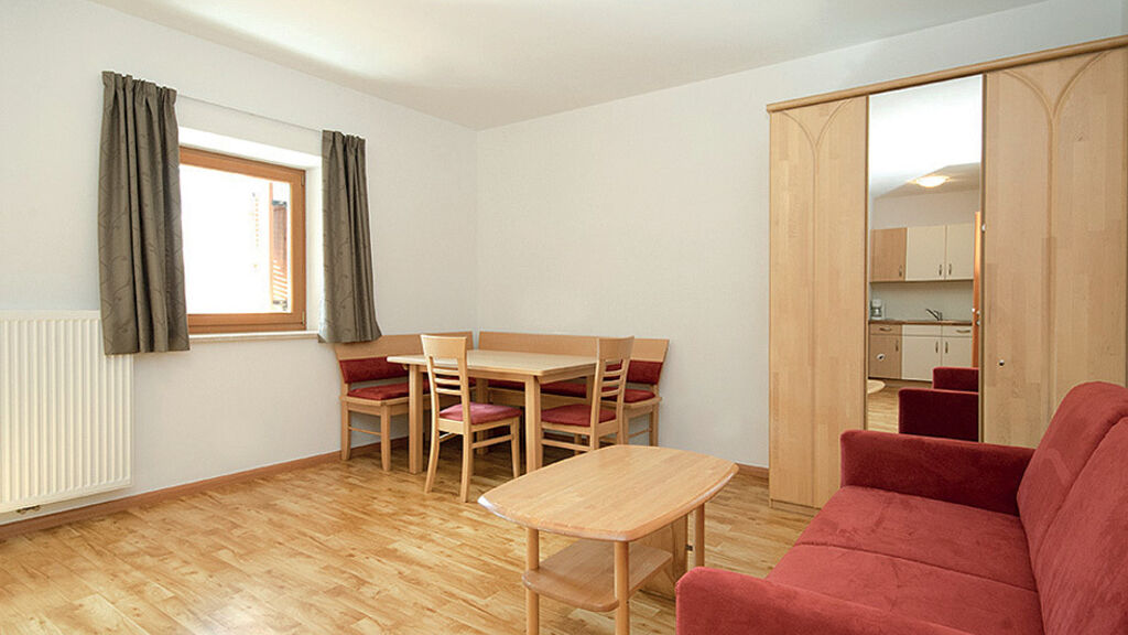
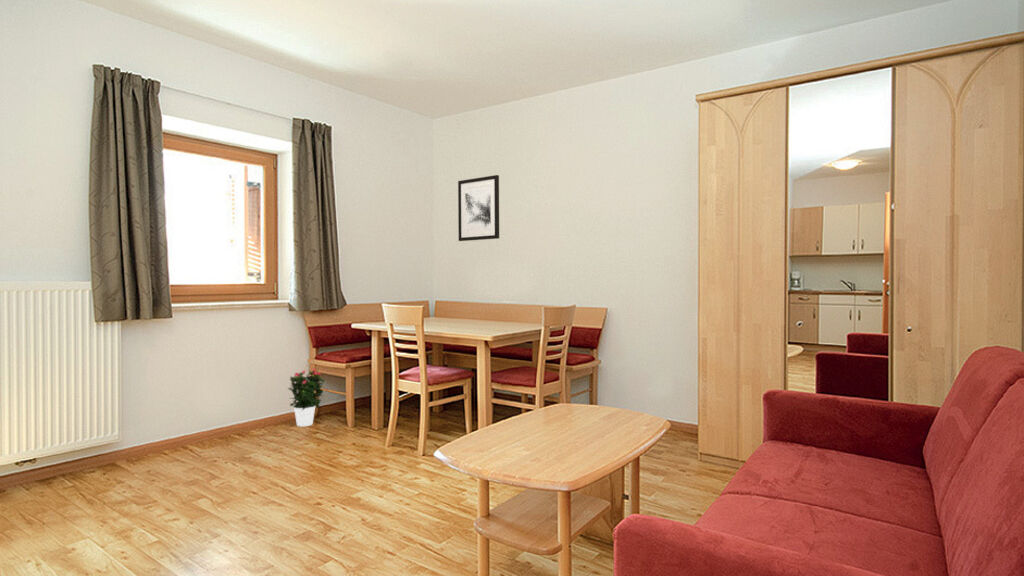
+ potted flower [288,367,325,428]
+ wall art [457,174,500,242]
